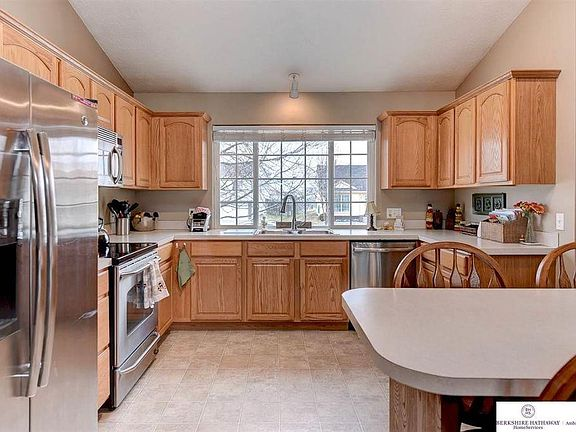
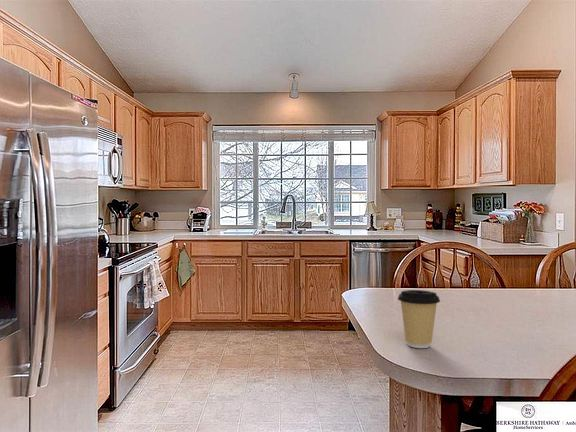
+ coffee cup [397,289,441,349]
